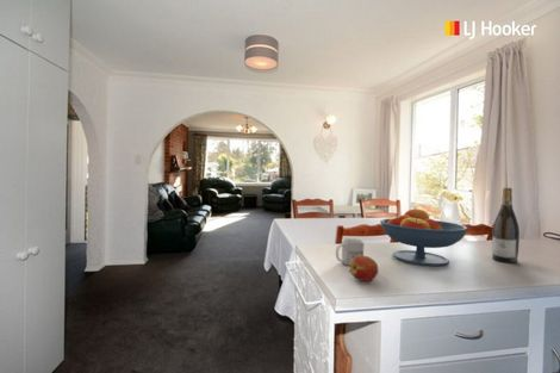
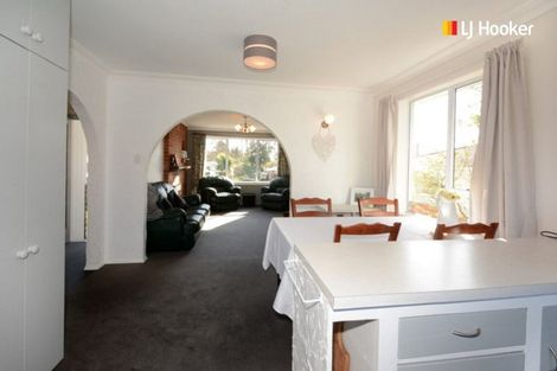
- wine bottle [491,187,521,263]
- apple [349,255,380,282]
- fruit bowl [379,207,468,267]
- mug [335,237,365,267]
